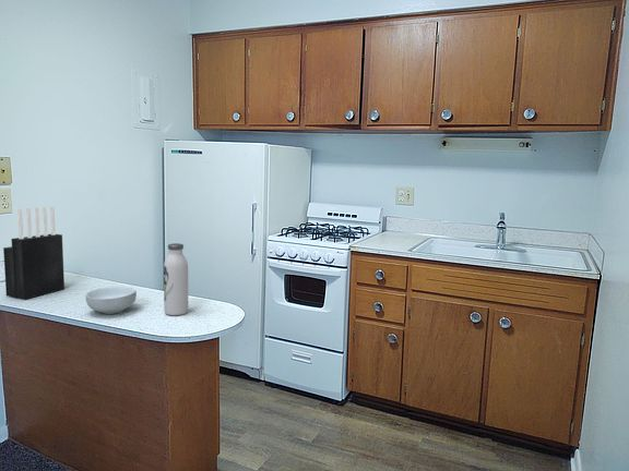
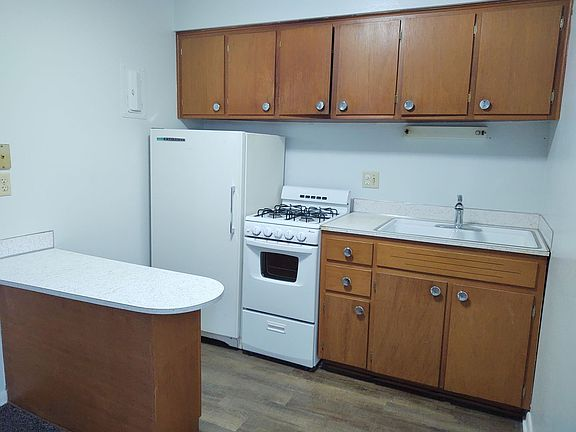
- water bottle [163,242,189,316]
- knife block [2,205,66,301]
- cereal bowl [84,286,138,315]
